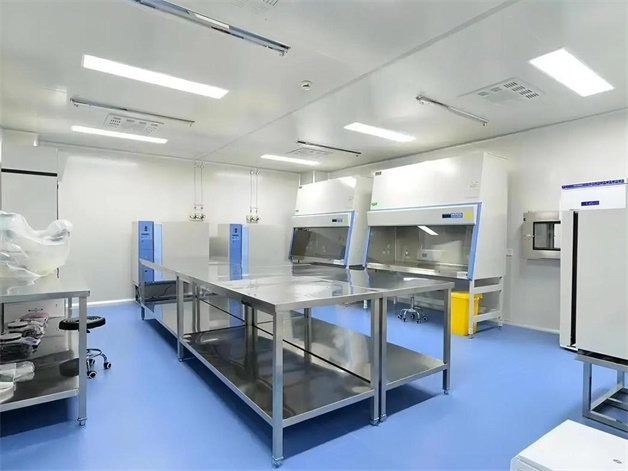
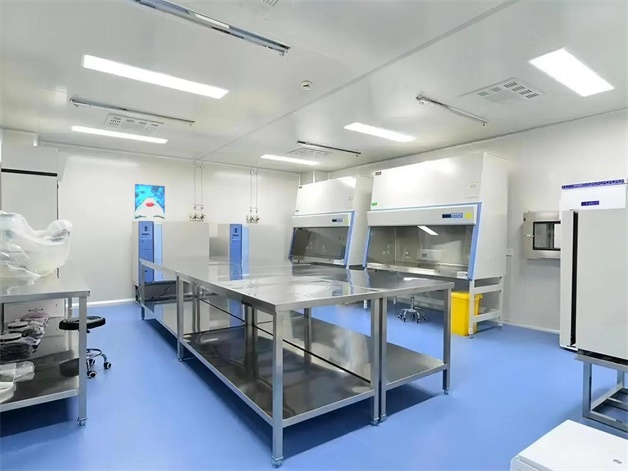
+ wall art [134,183,166,220]
